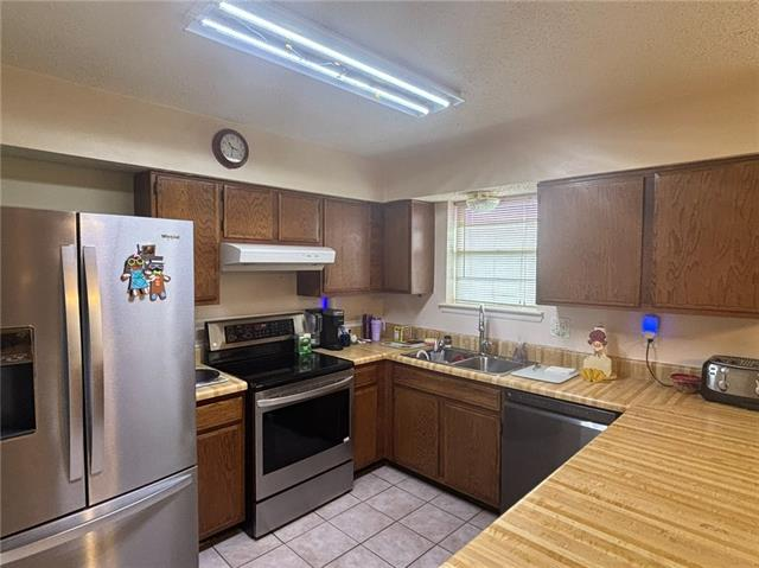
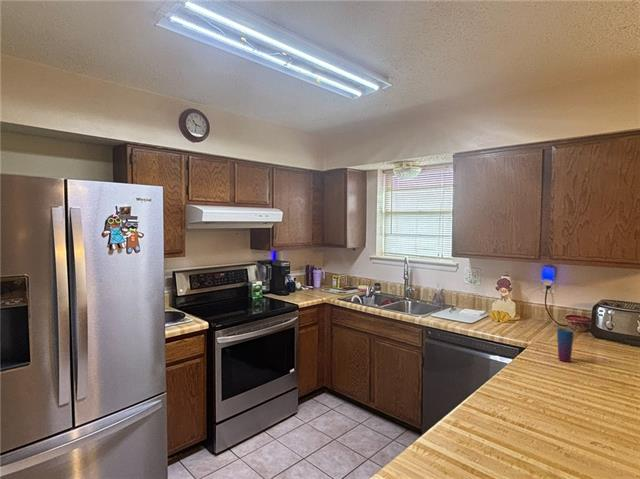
+ cup [556,327,575,363]
